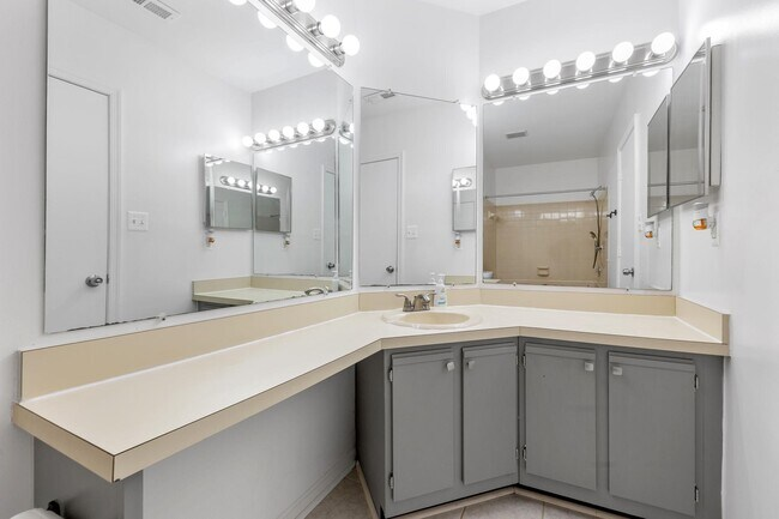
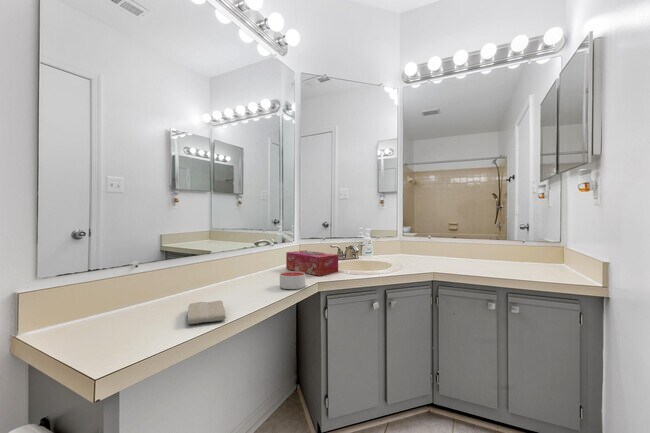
+ washcloth [187,300,227,325]
+ candle [279,270,306,290]
+ tissue box [285,250,339,277]
